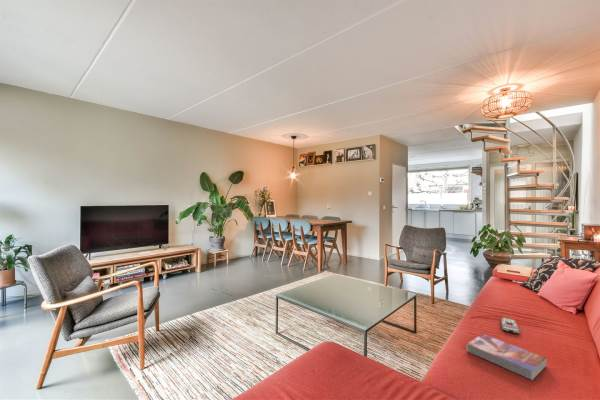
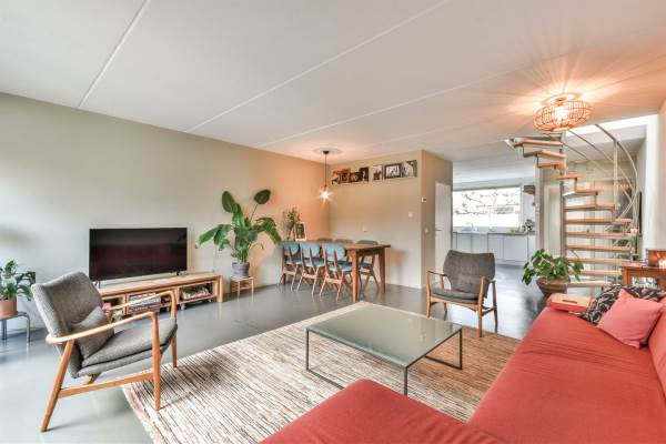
- remote control [500,317,521,335]
- textbook [466,333,547,381]
